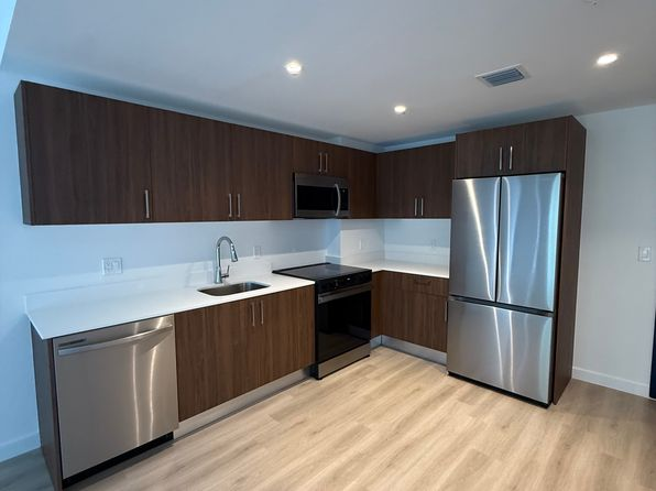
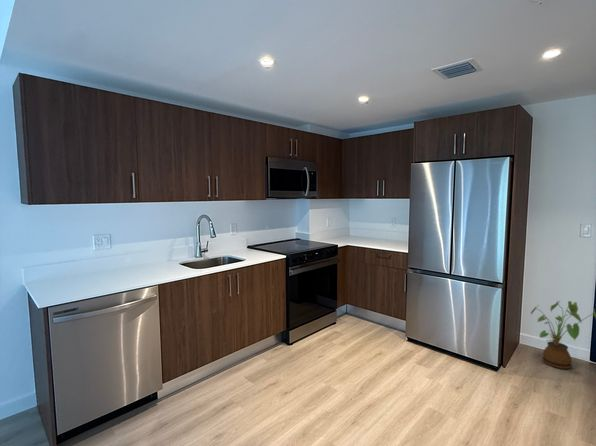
+ house plant [530,300,596,370]
